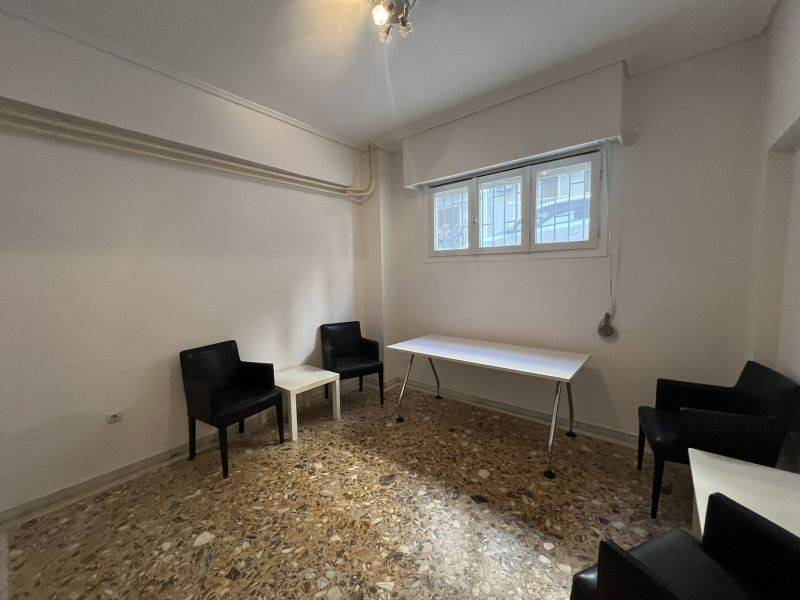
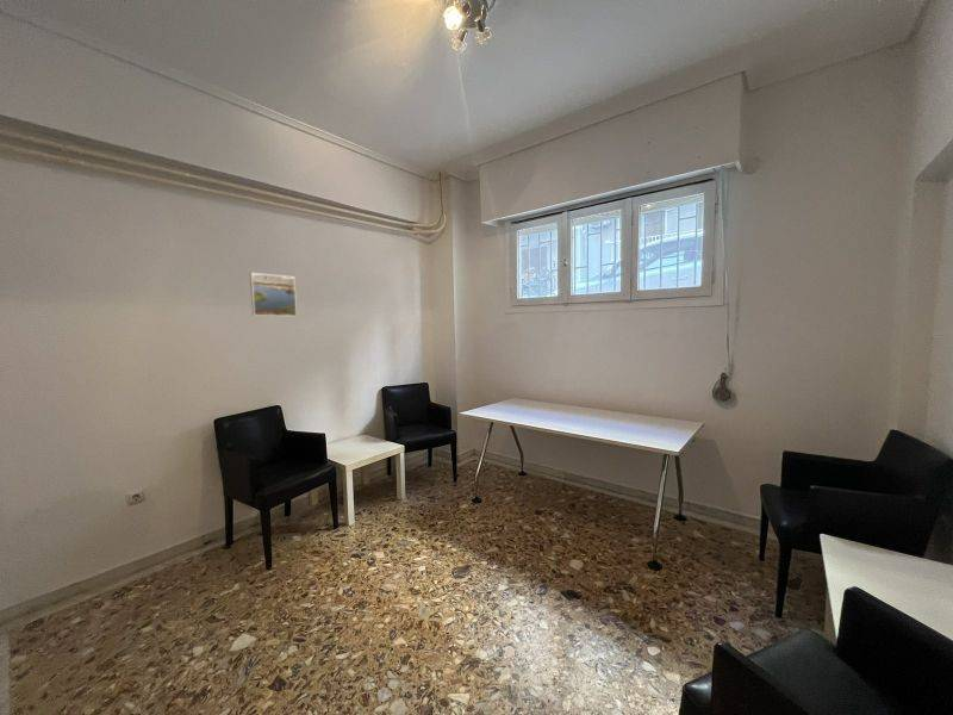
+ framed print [249,272,298,317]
